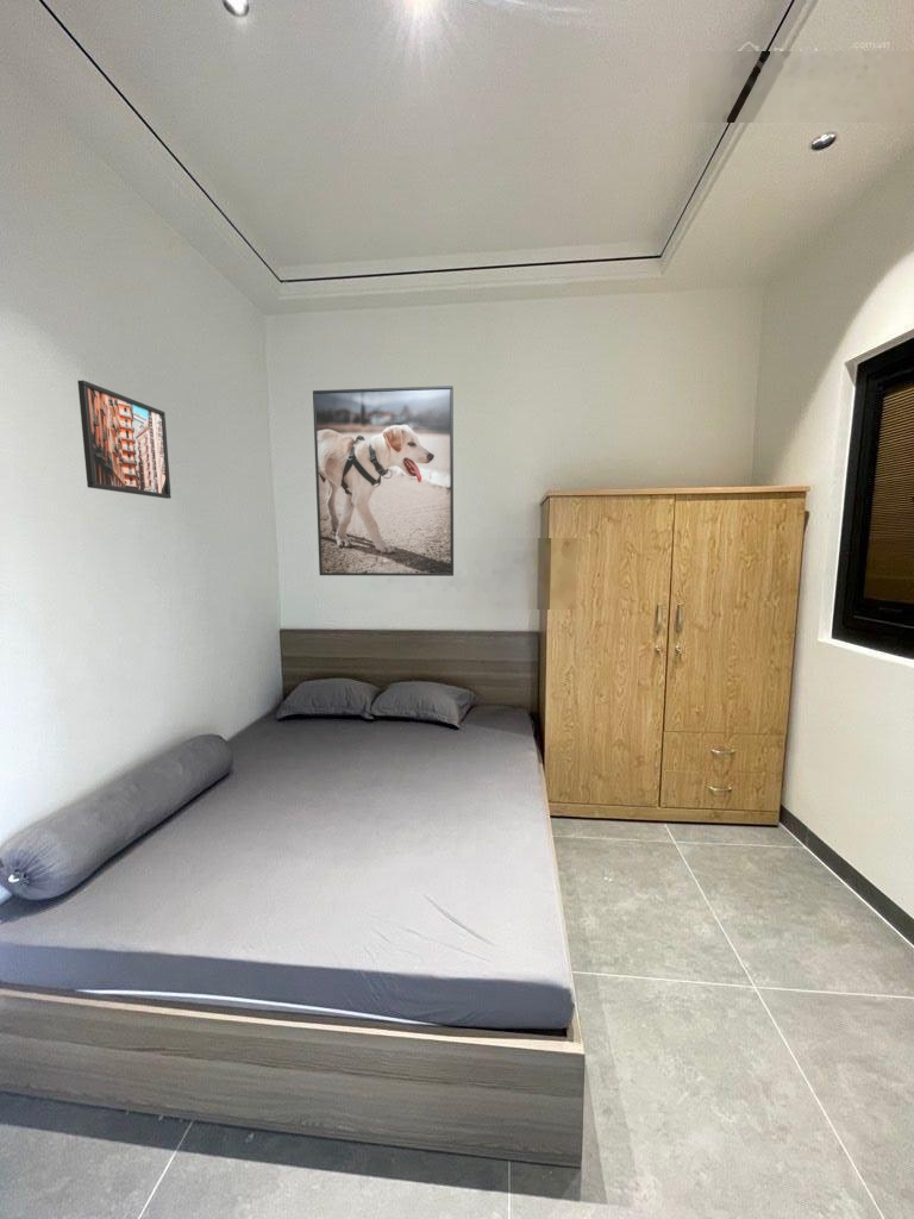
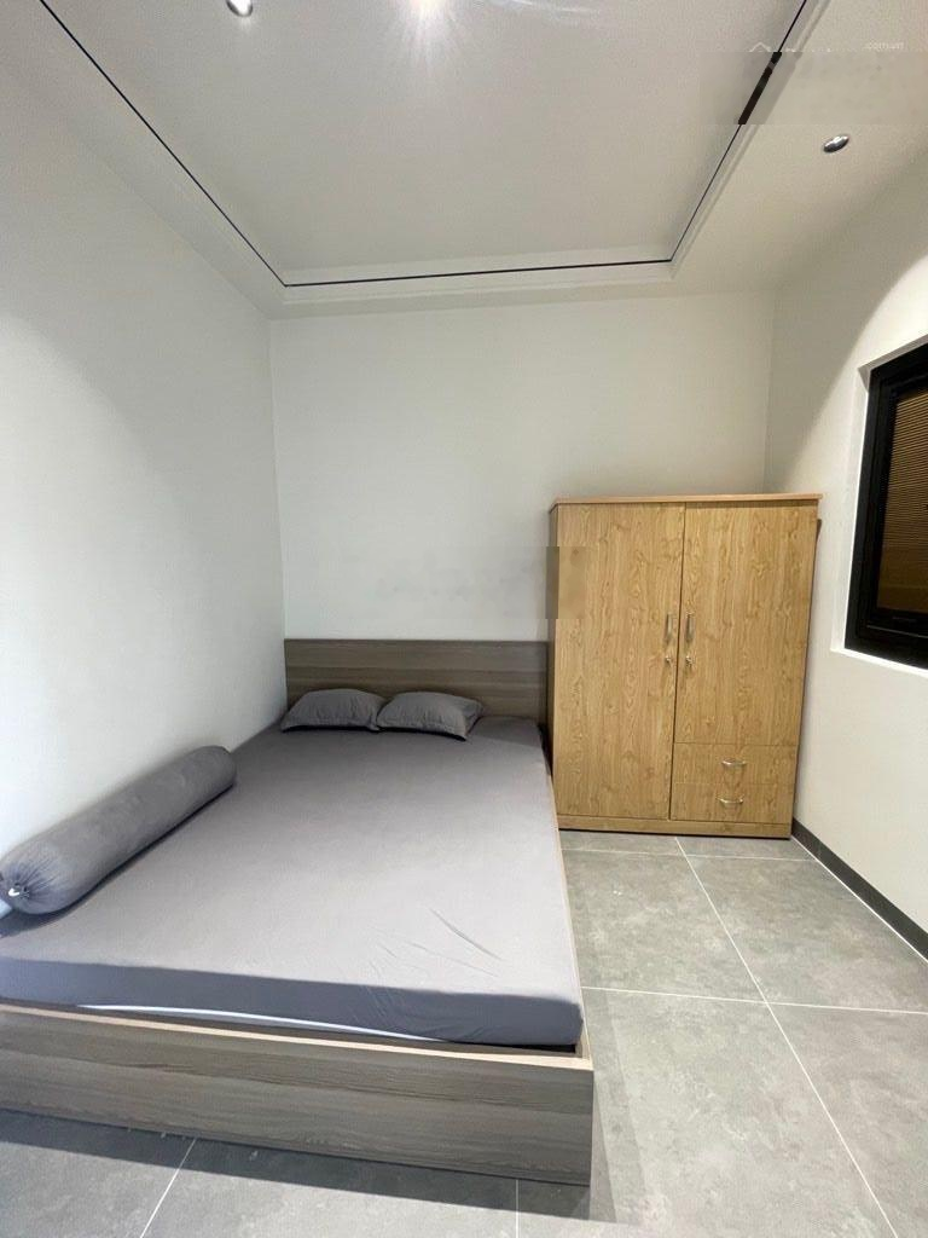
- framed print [76,380,173,500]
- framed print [312,385,455,577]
